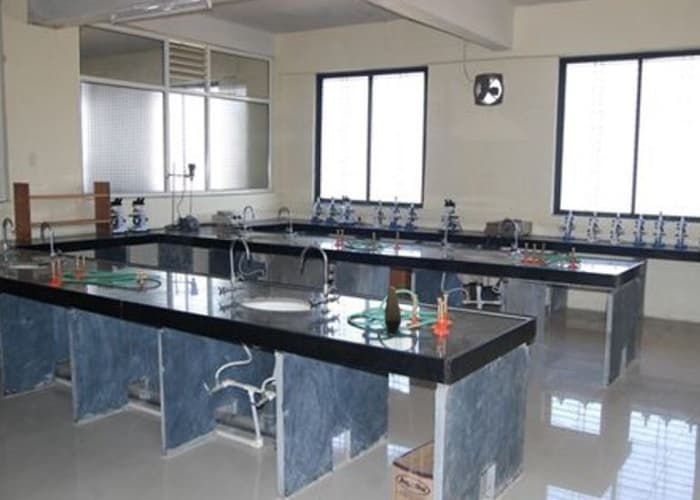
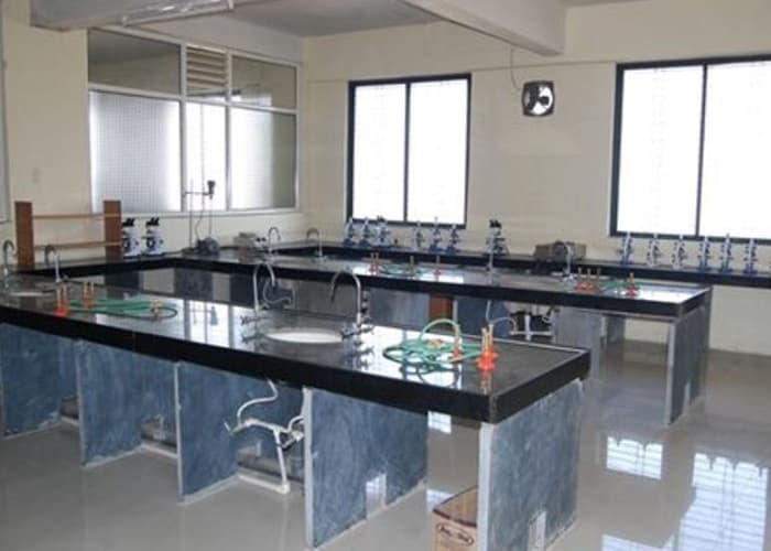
- cosmetic container [383,285,402,333]
